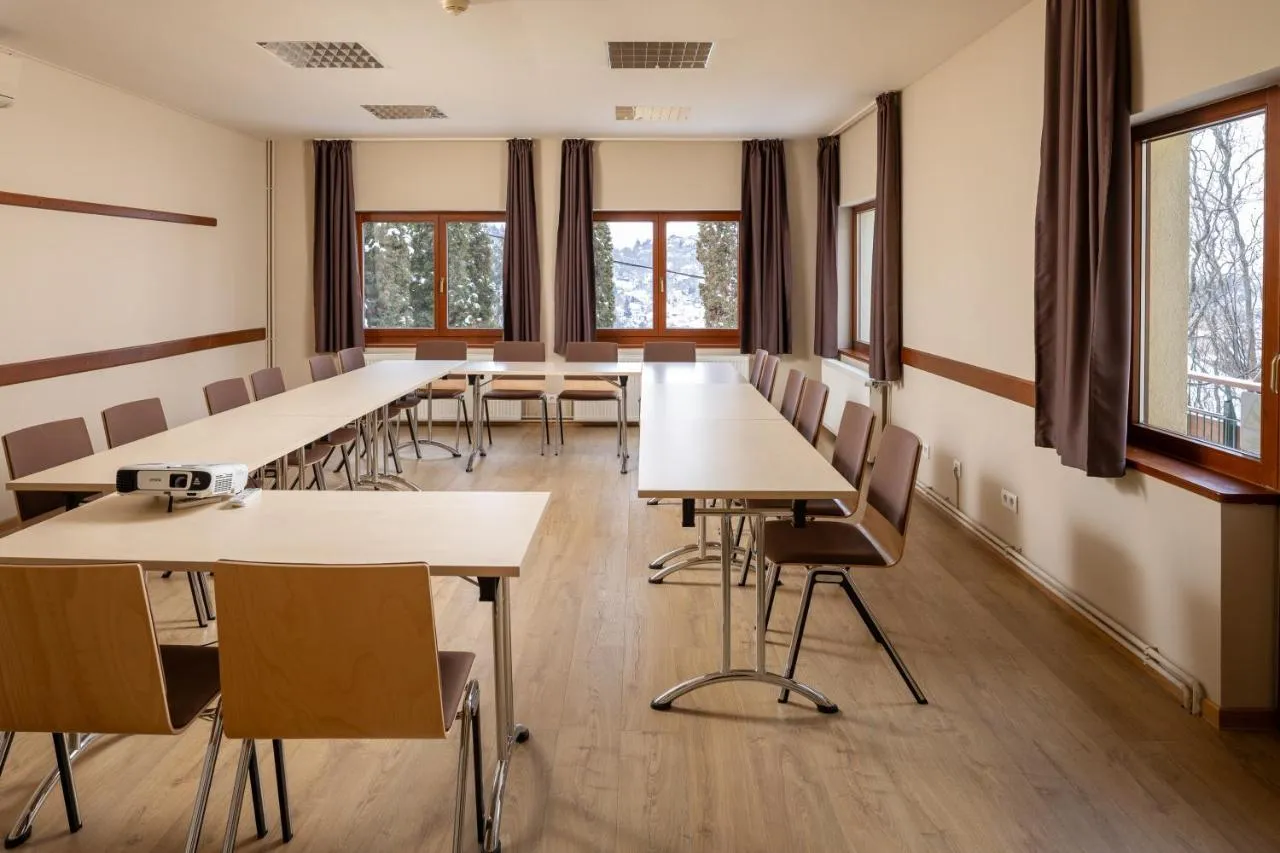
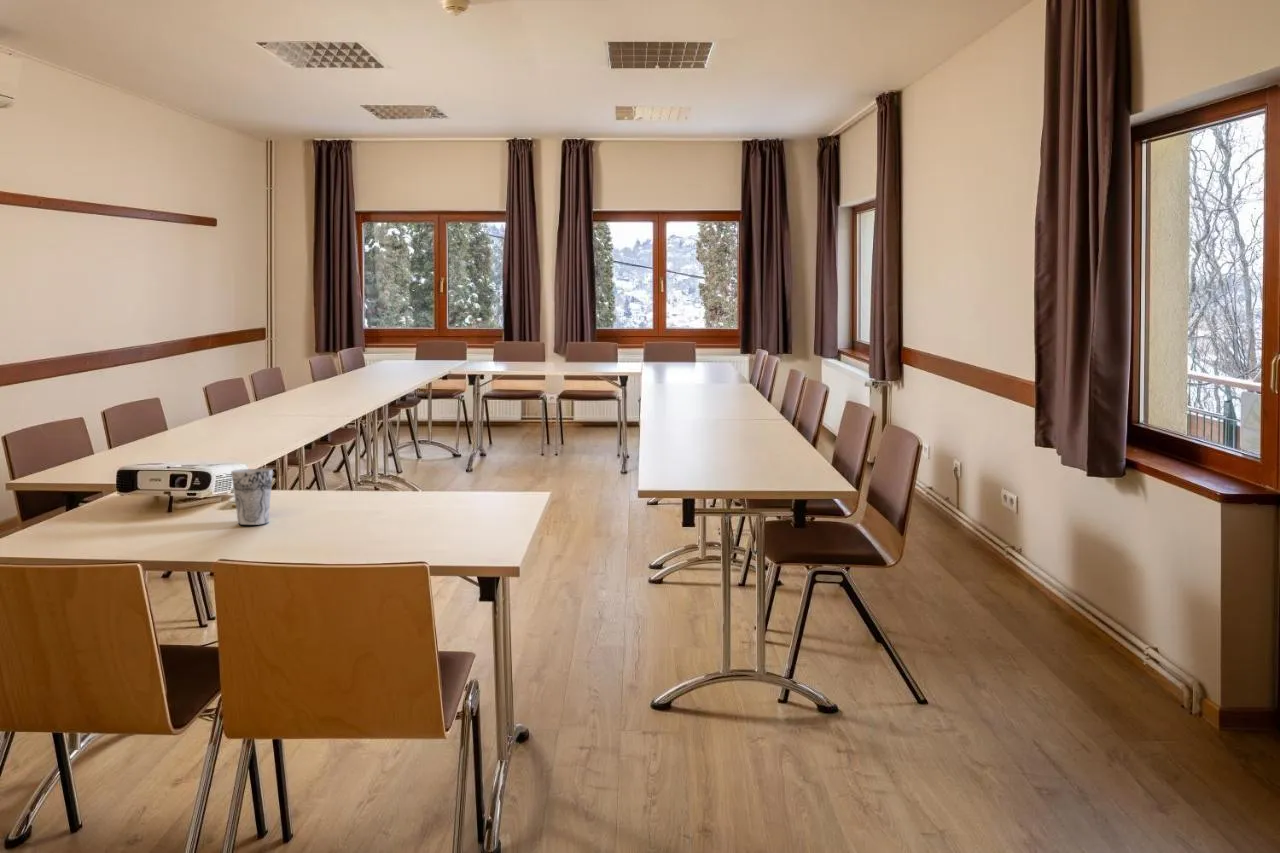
+ cup [230,468,274,526]
